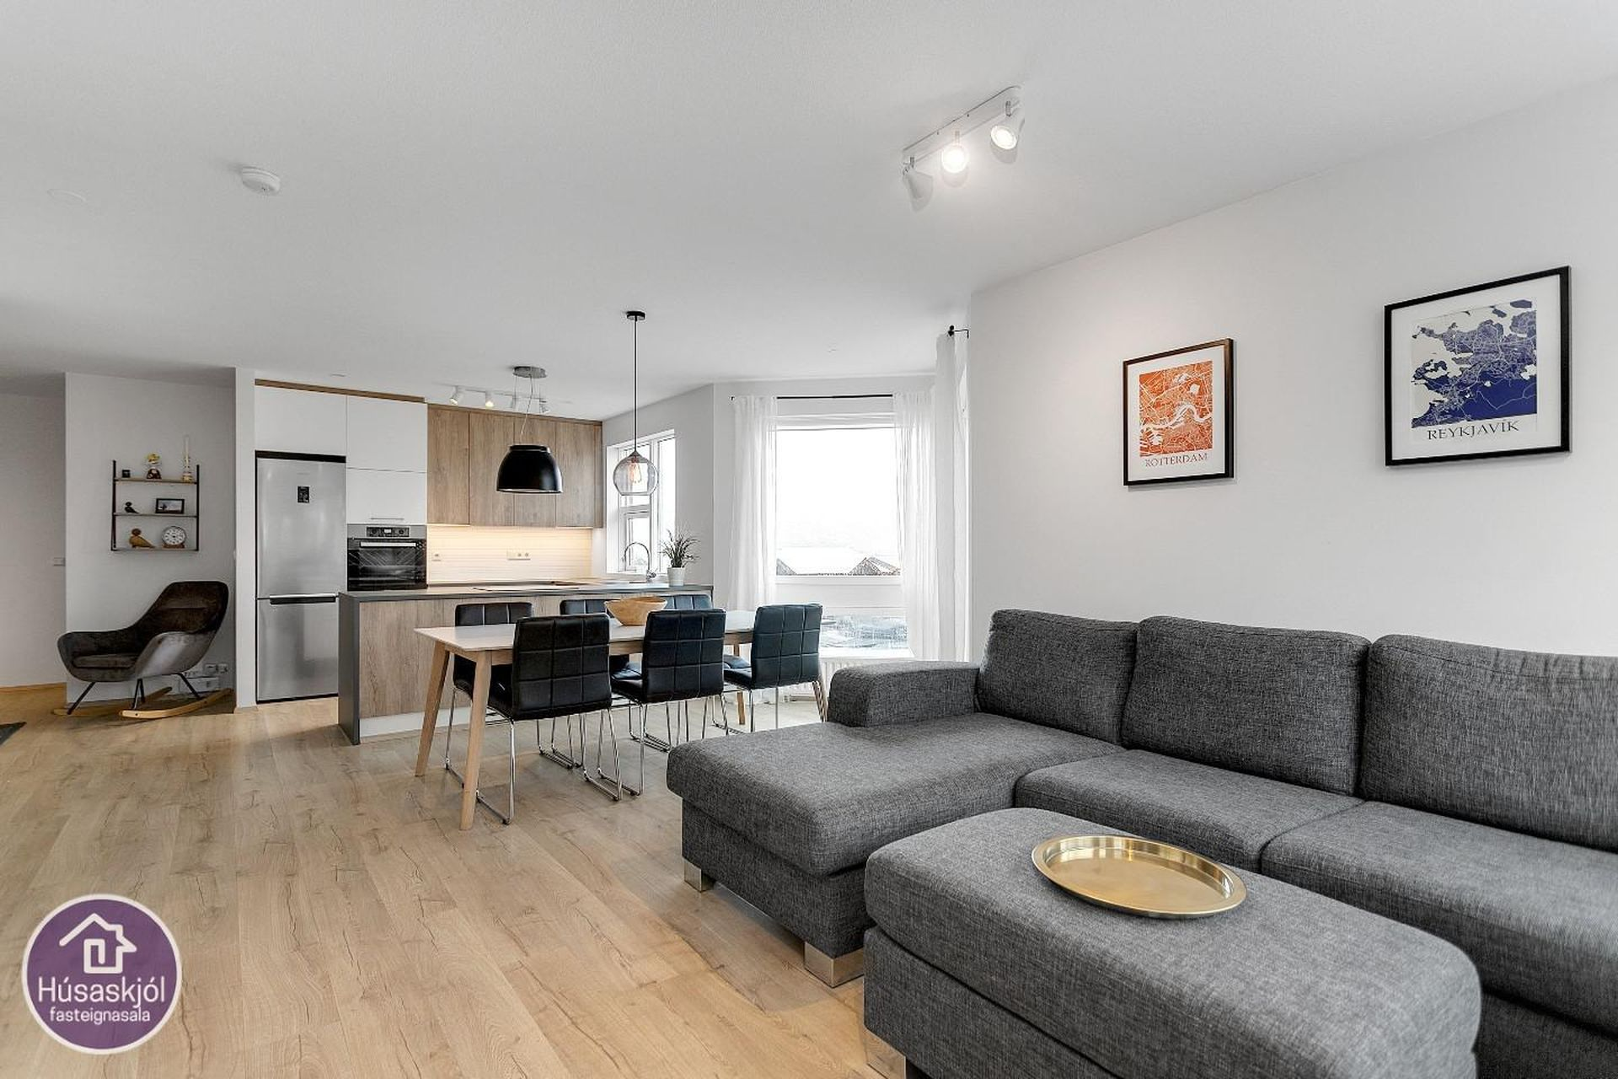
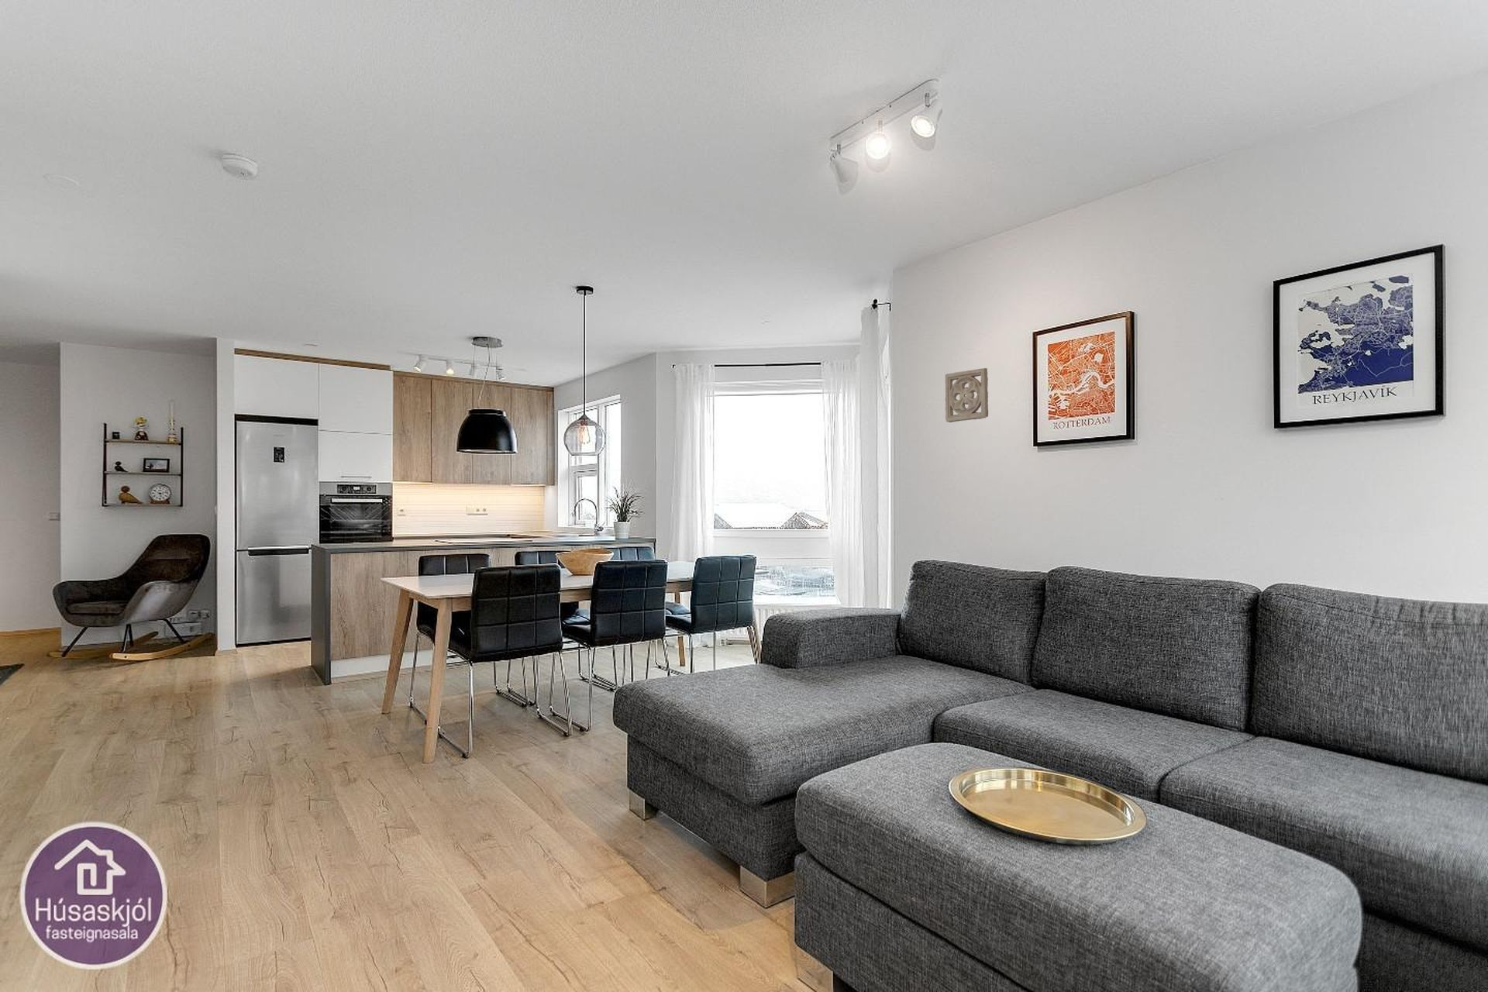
+ wall ornament [944,368,989,423]
